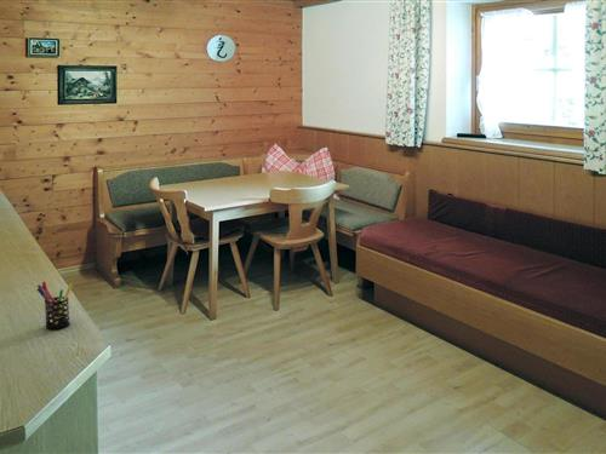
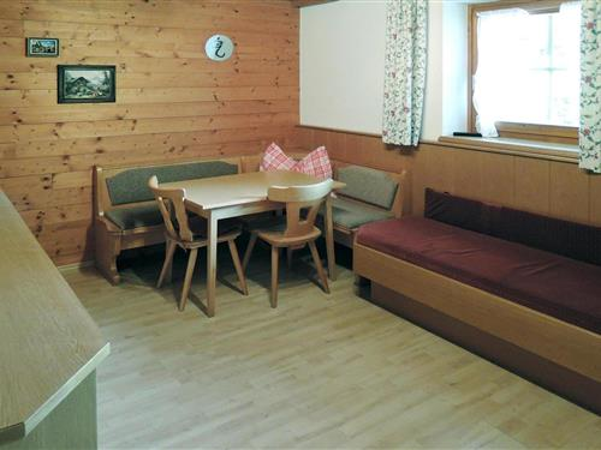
- pen holder [36,281,74,329]
